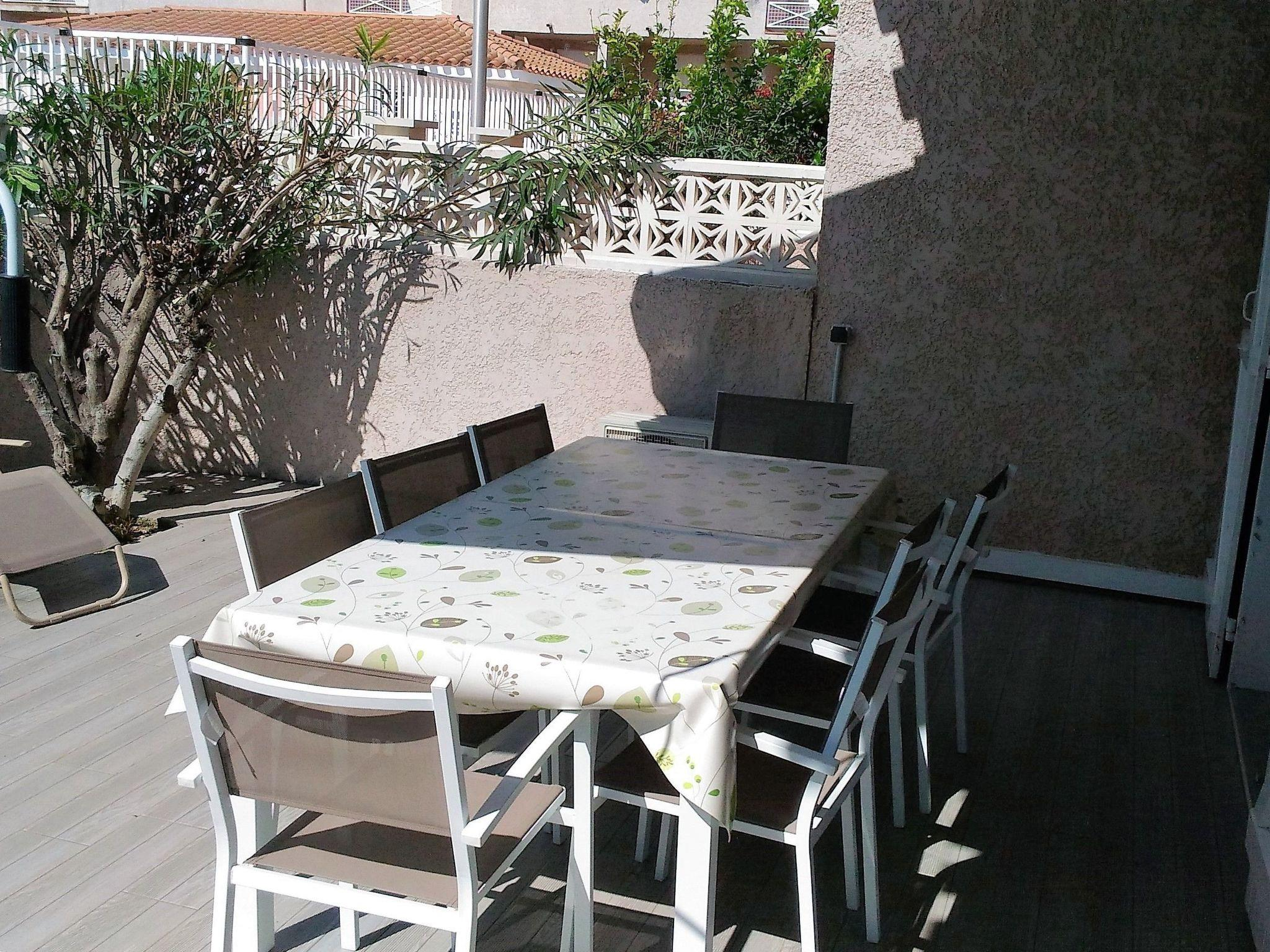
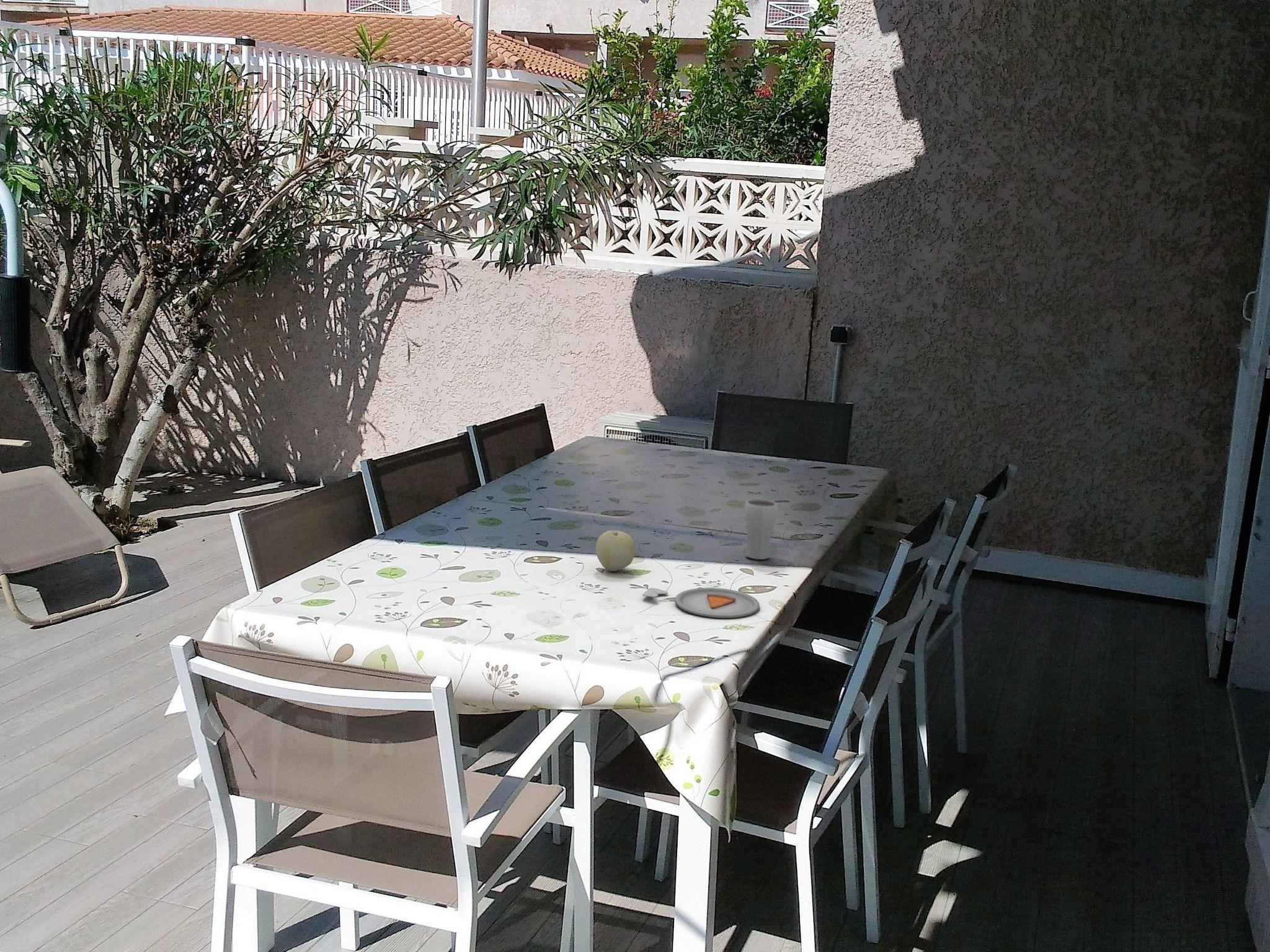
+ fruit [595,530,636,572]
+ dinner plate [642,587,760,619]
+ drinking glass [744,498,778,560]
